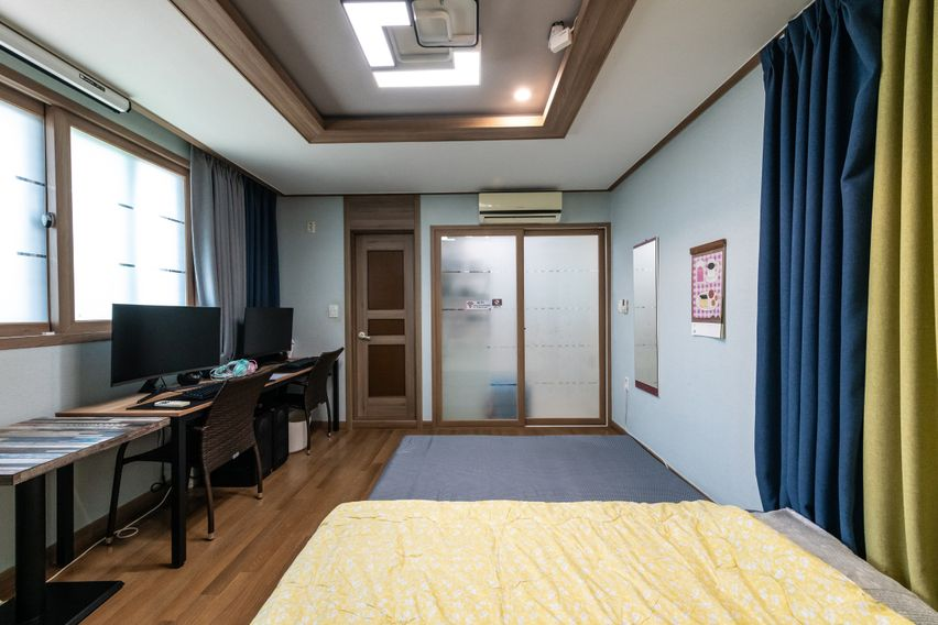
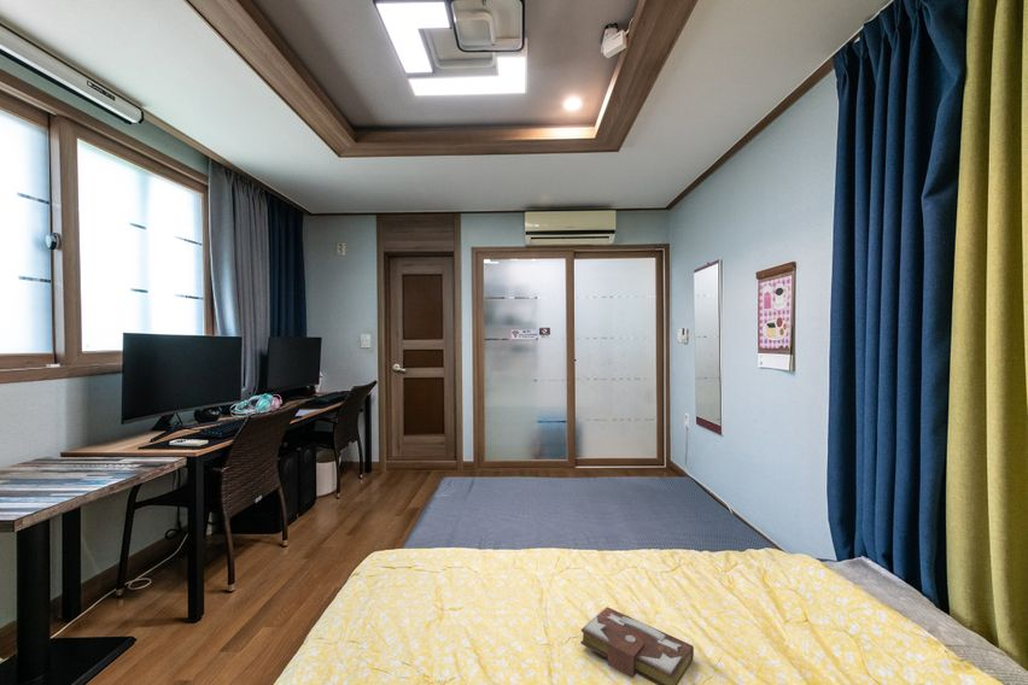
+ book [579,605,695,685]
